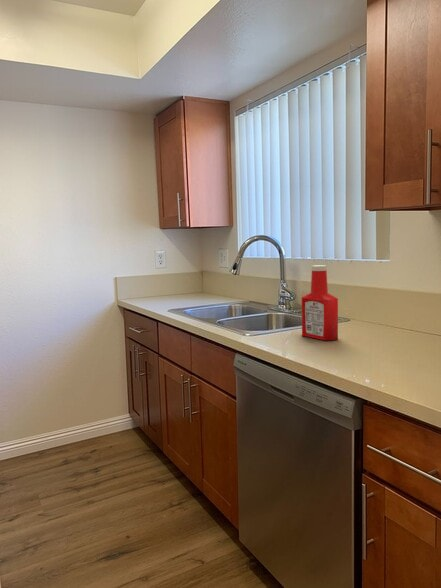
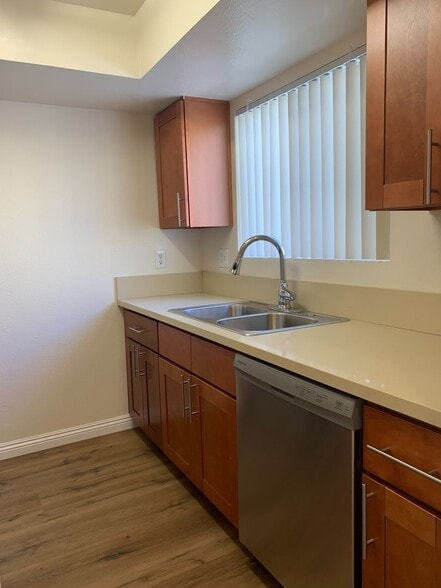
- soap bottle [301,264,339,342]
